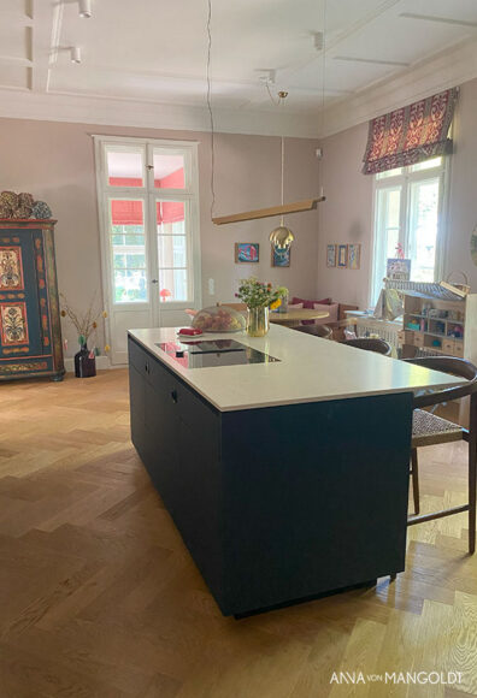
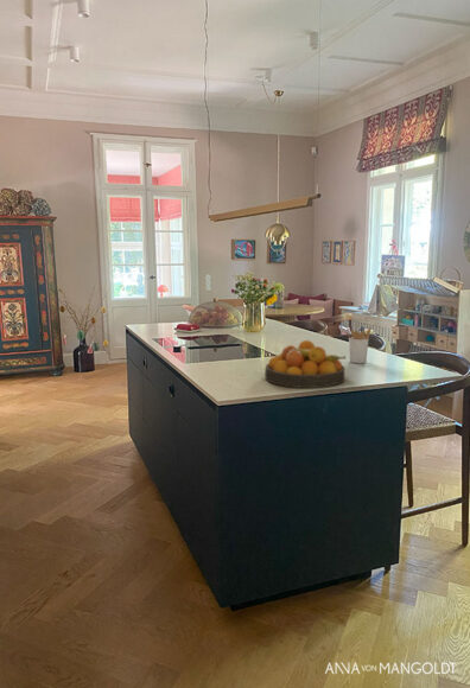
+ fruit bowl [263,339,347,389]
+ utensil holder [344,326,373,364]
